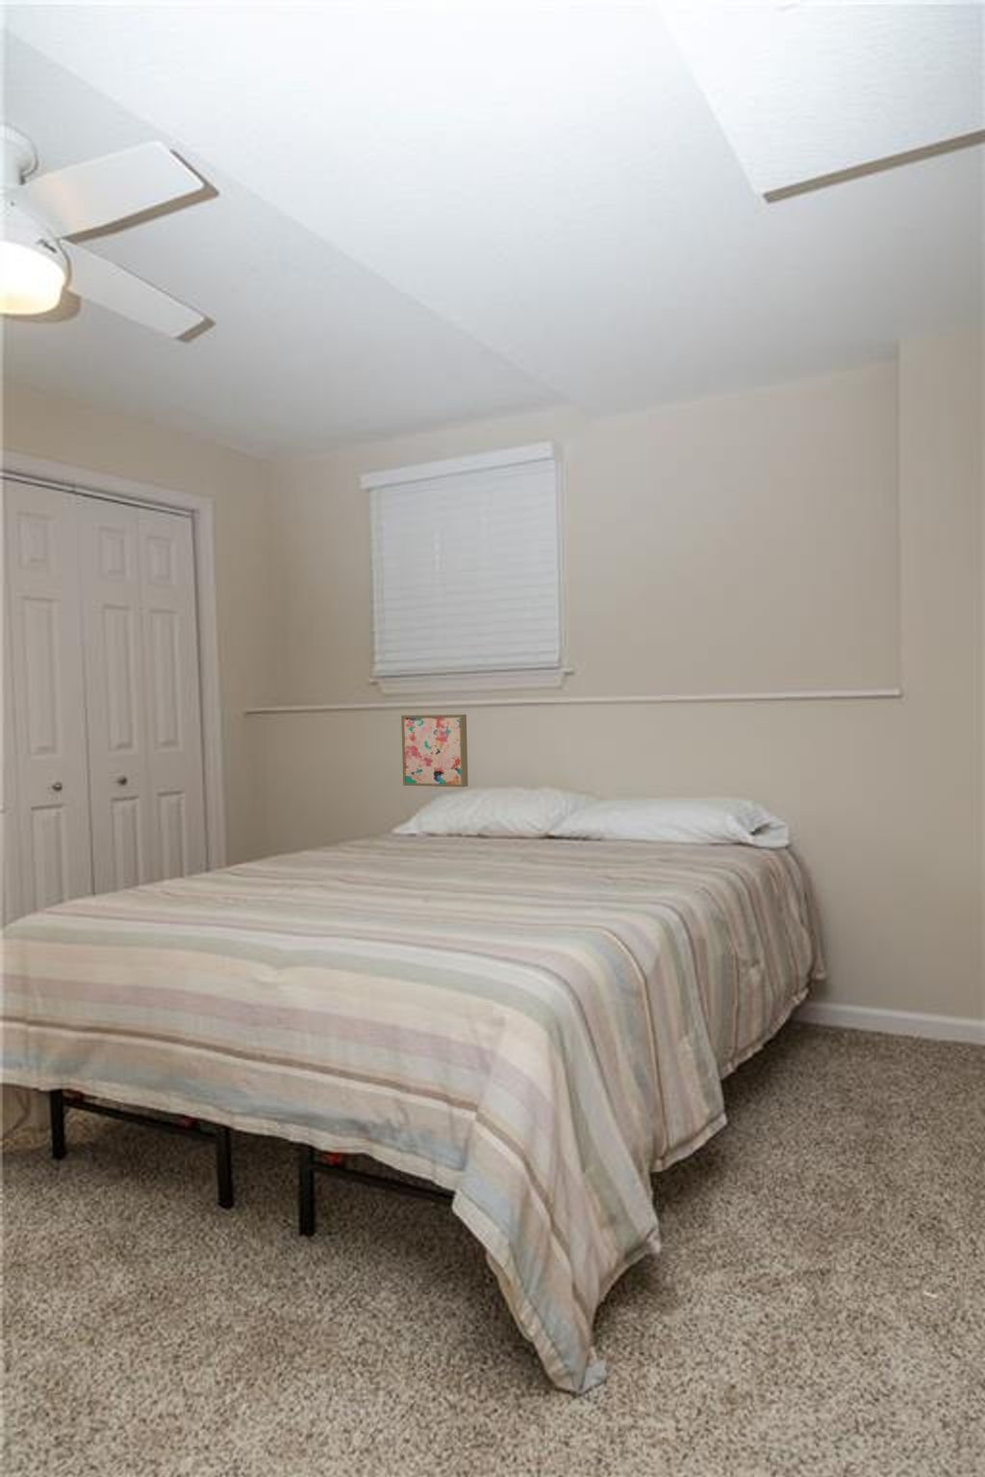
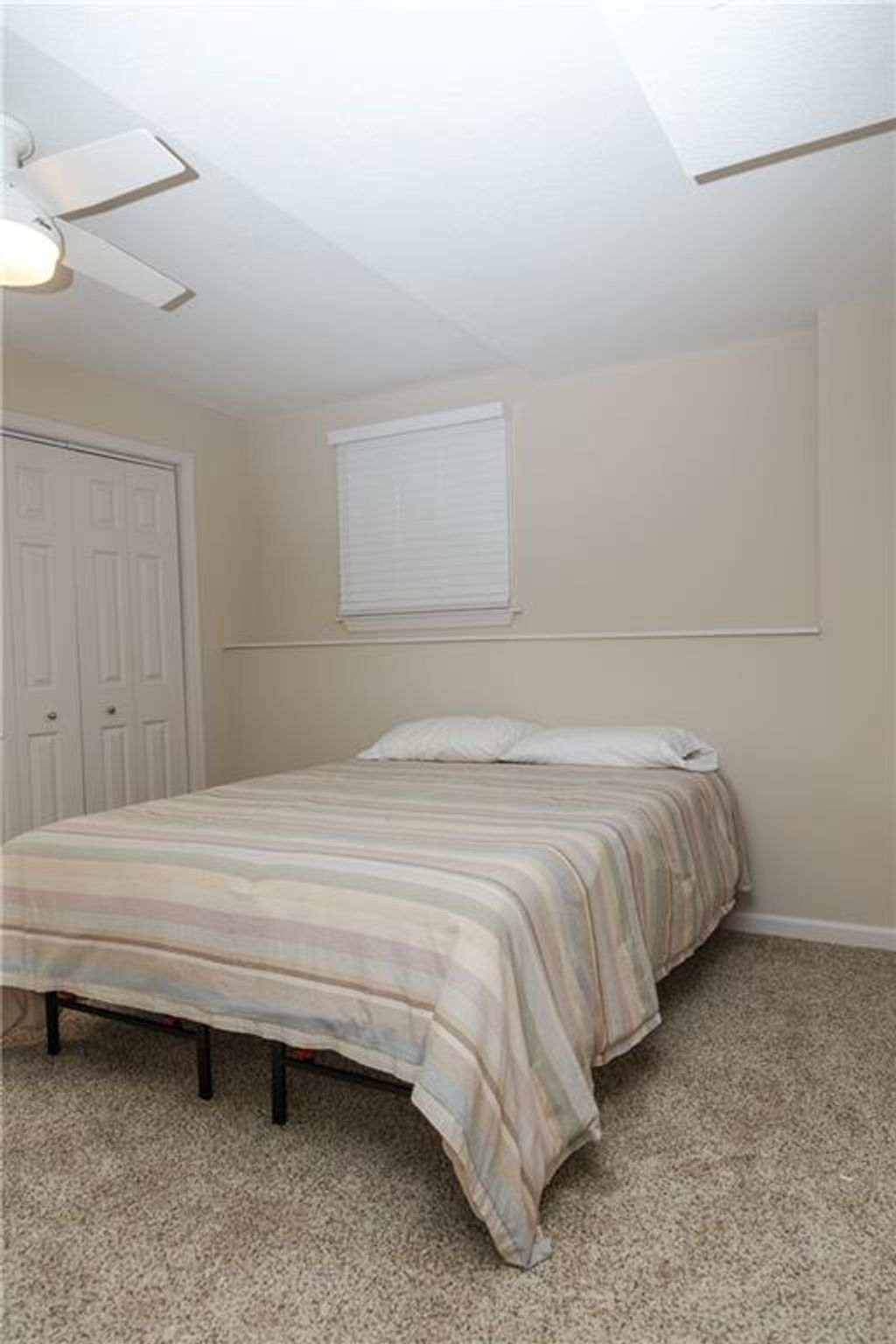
- wall art [400,713,469,789]
